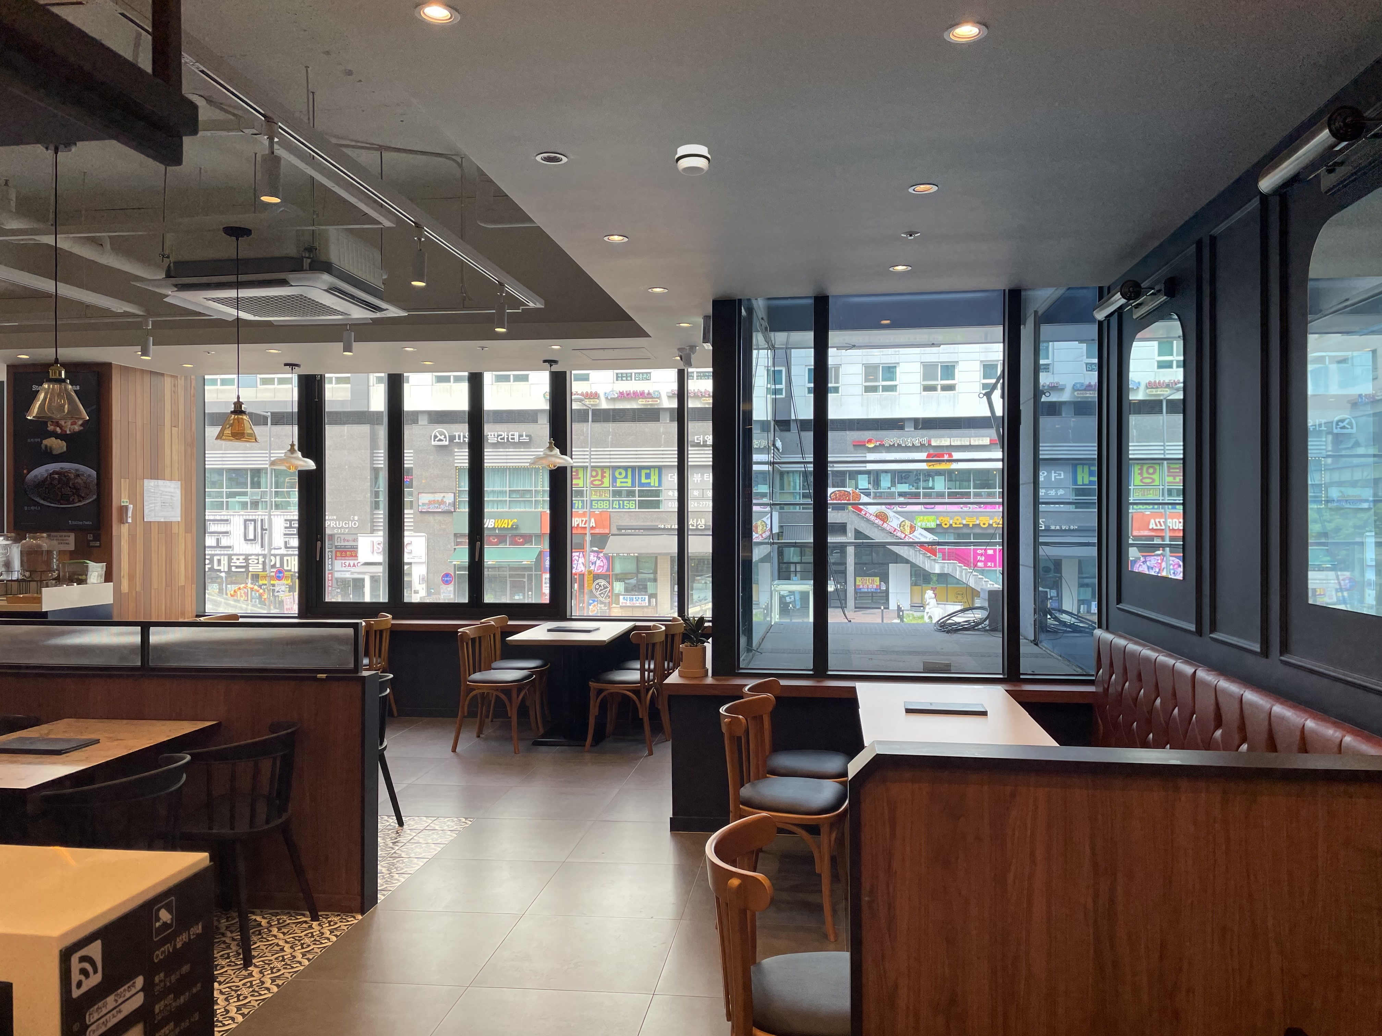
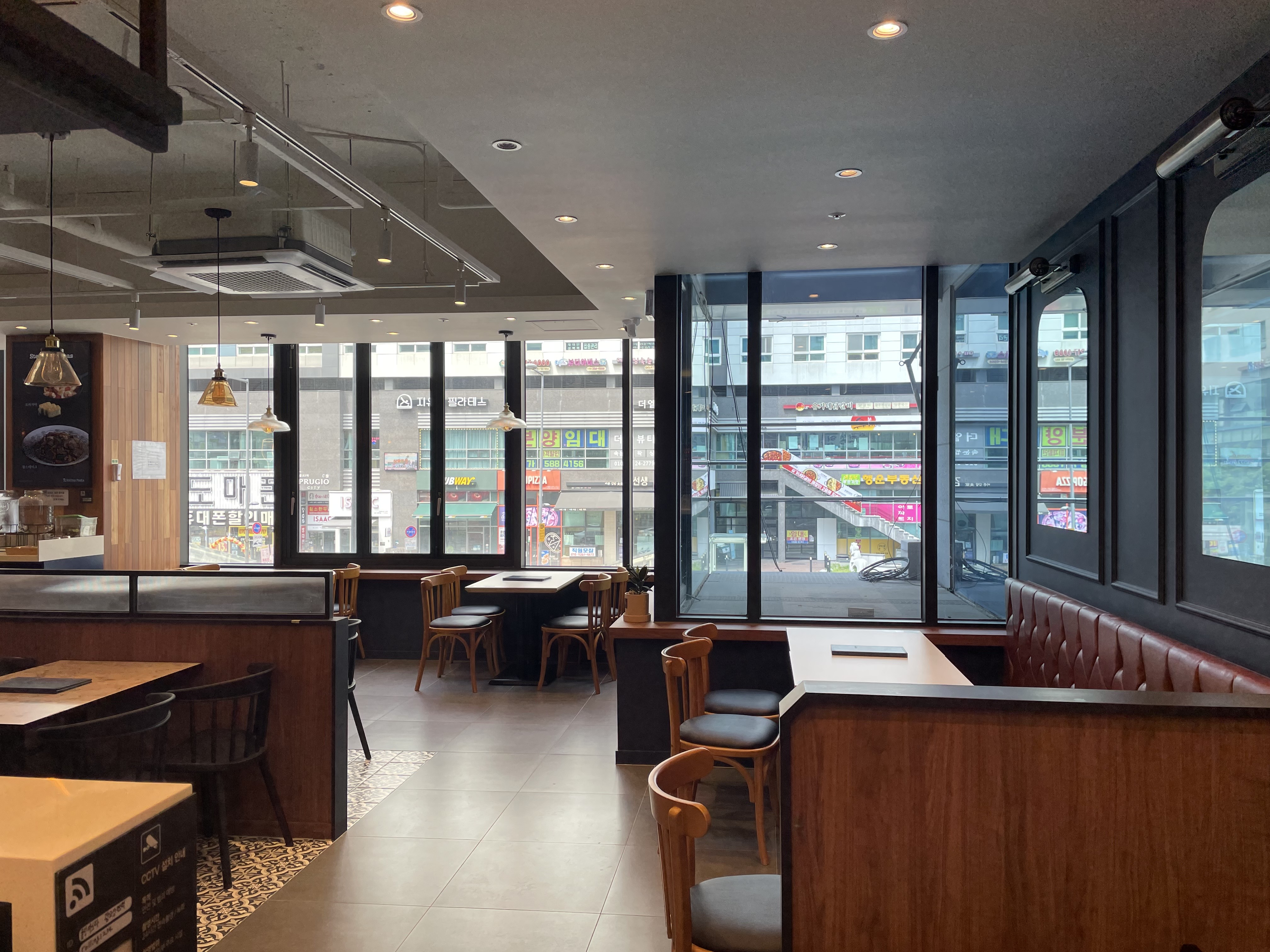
- smoke detector [675,145,711,175]
